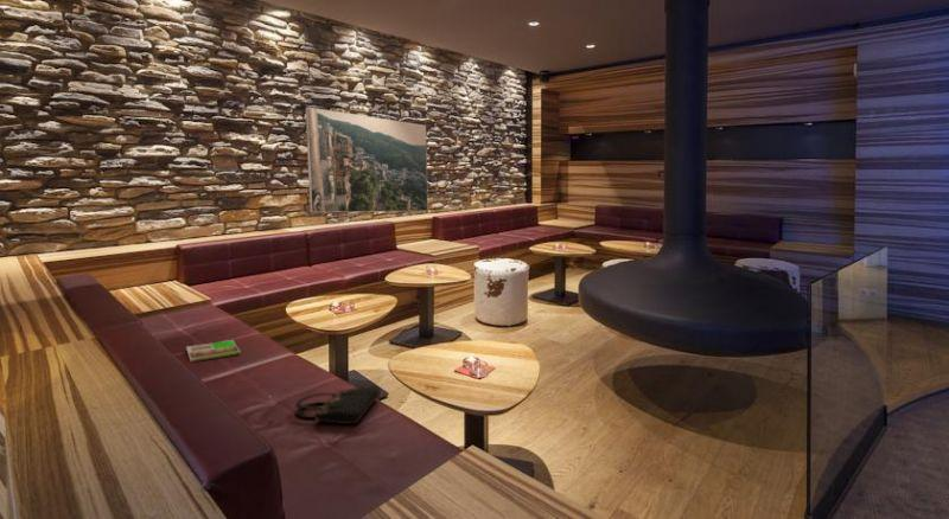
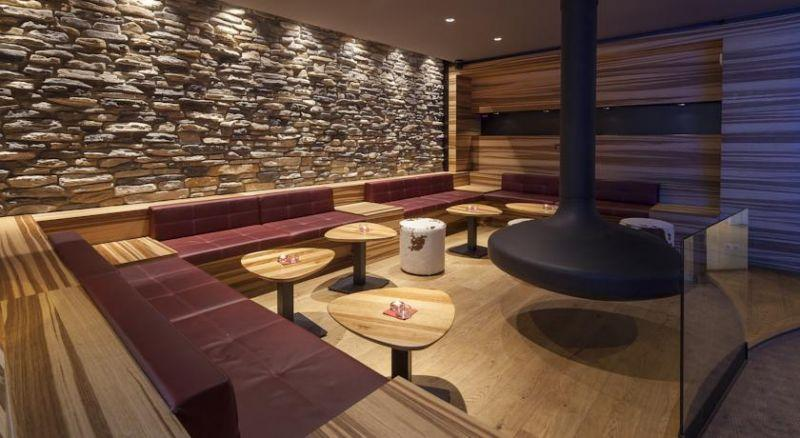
- magazine [185,339,242,364]
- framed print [305,107,429,213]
- handbag [294,386,380,425]
